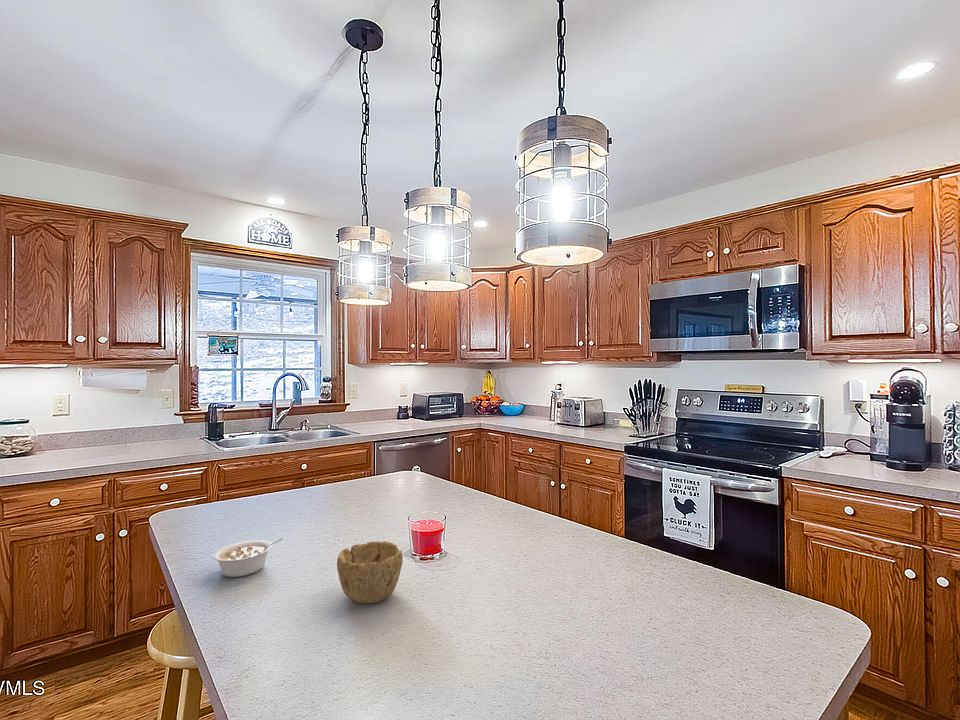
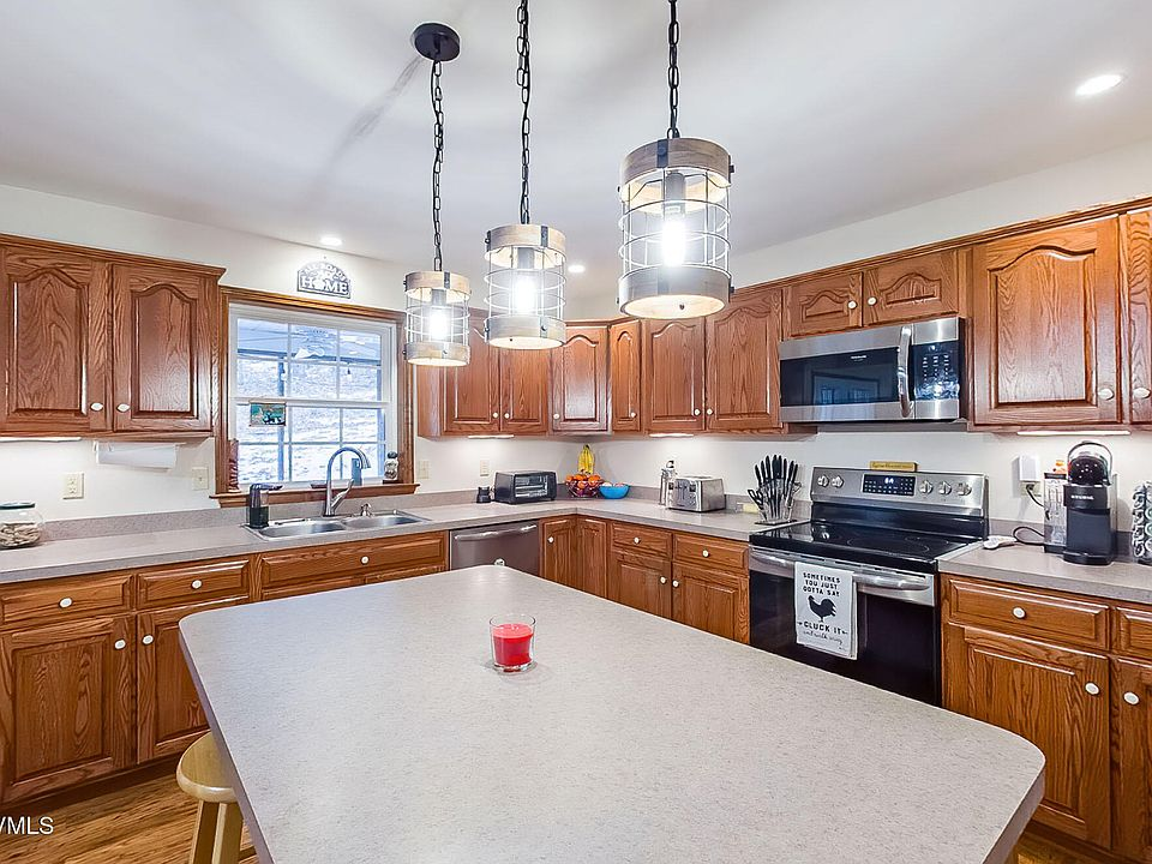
- bowl [336,540,404,604]
- legume [212,537,285,578]
